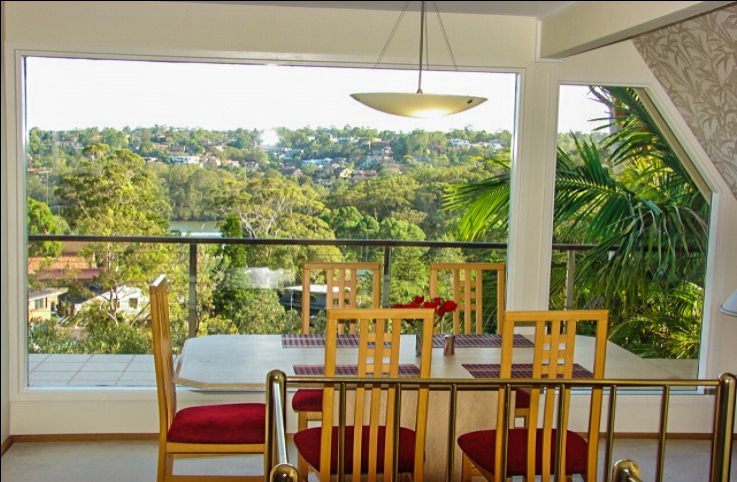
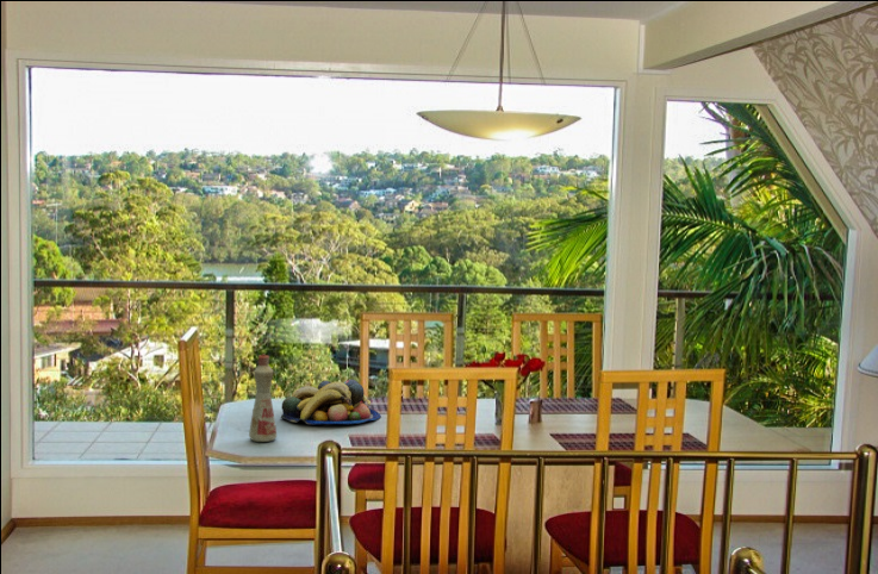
+ fruit bowl [279,379,381,425]
+ bottle [248,352,278,443]
